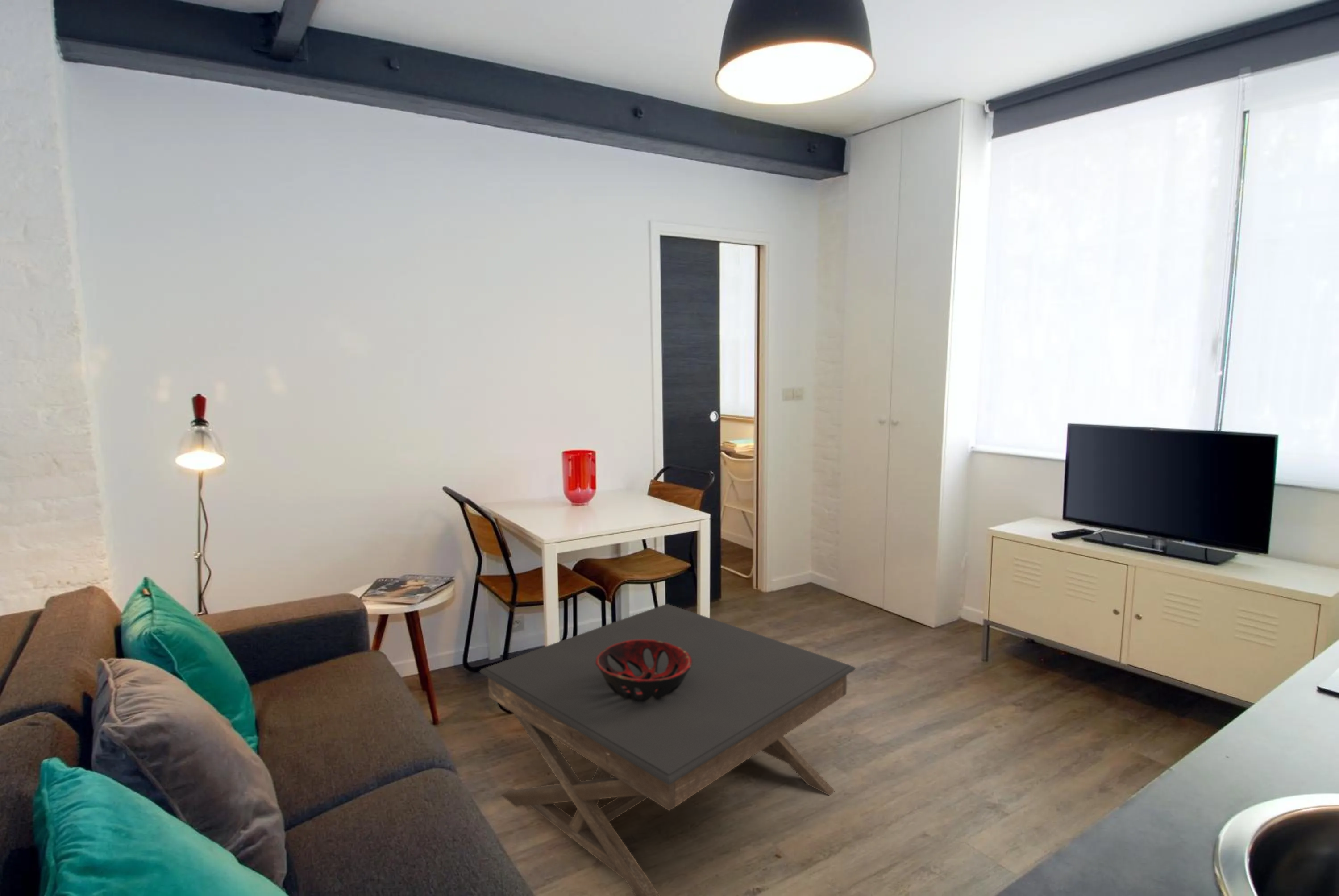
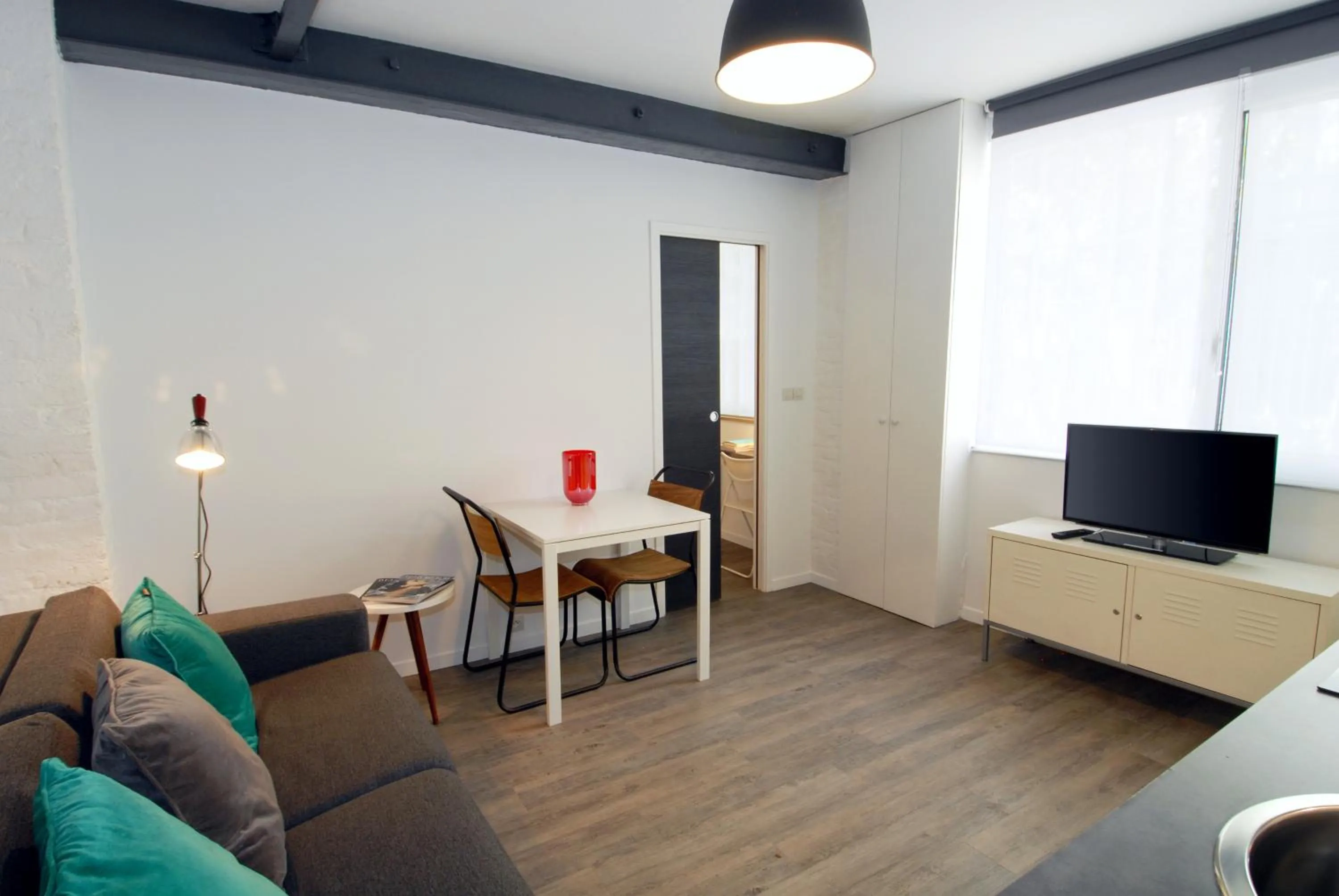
- coffee table [479,603,856,896]
- decorative bowl [596,639,692,701]
